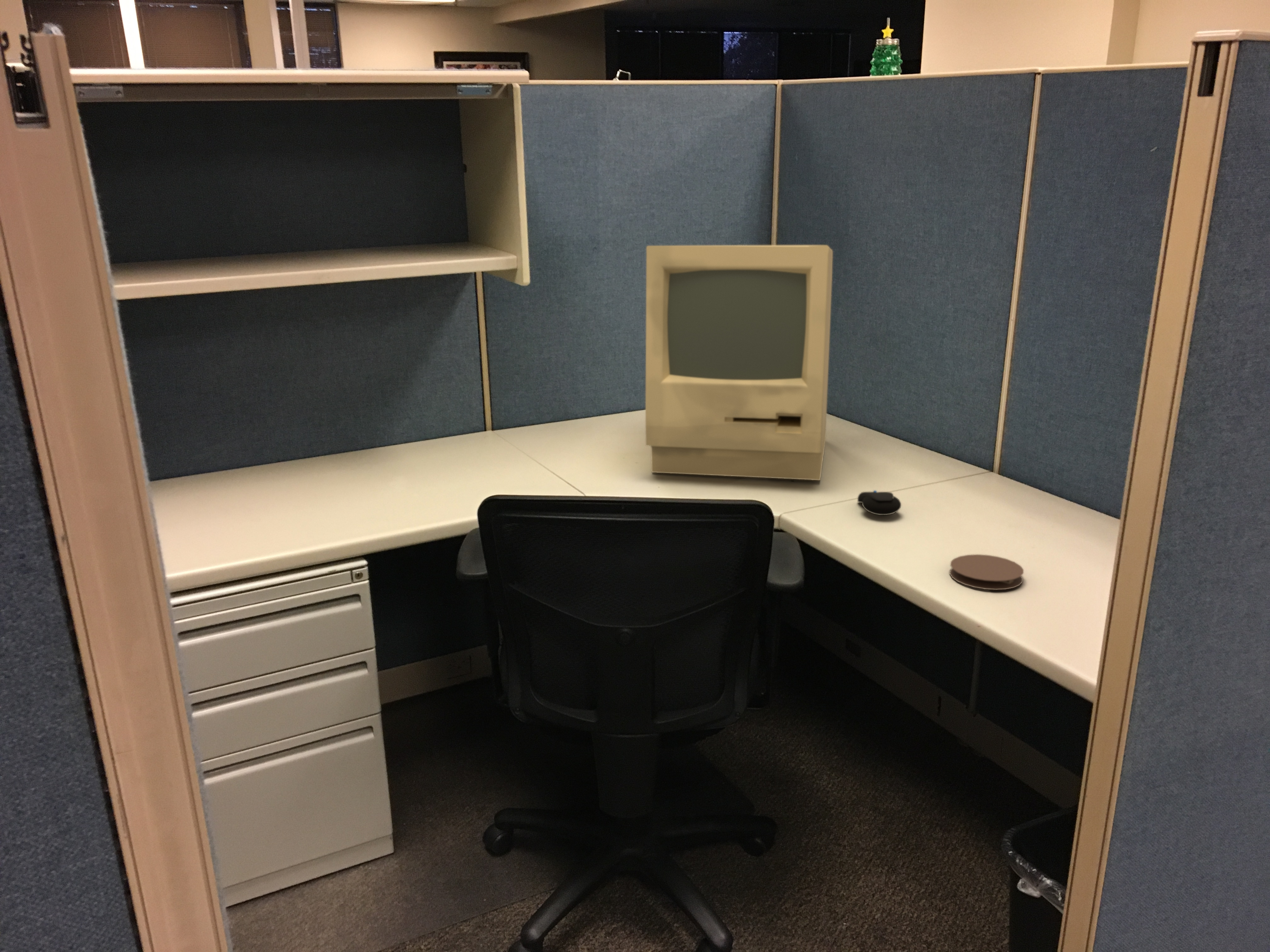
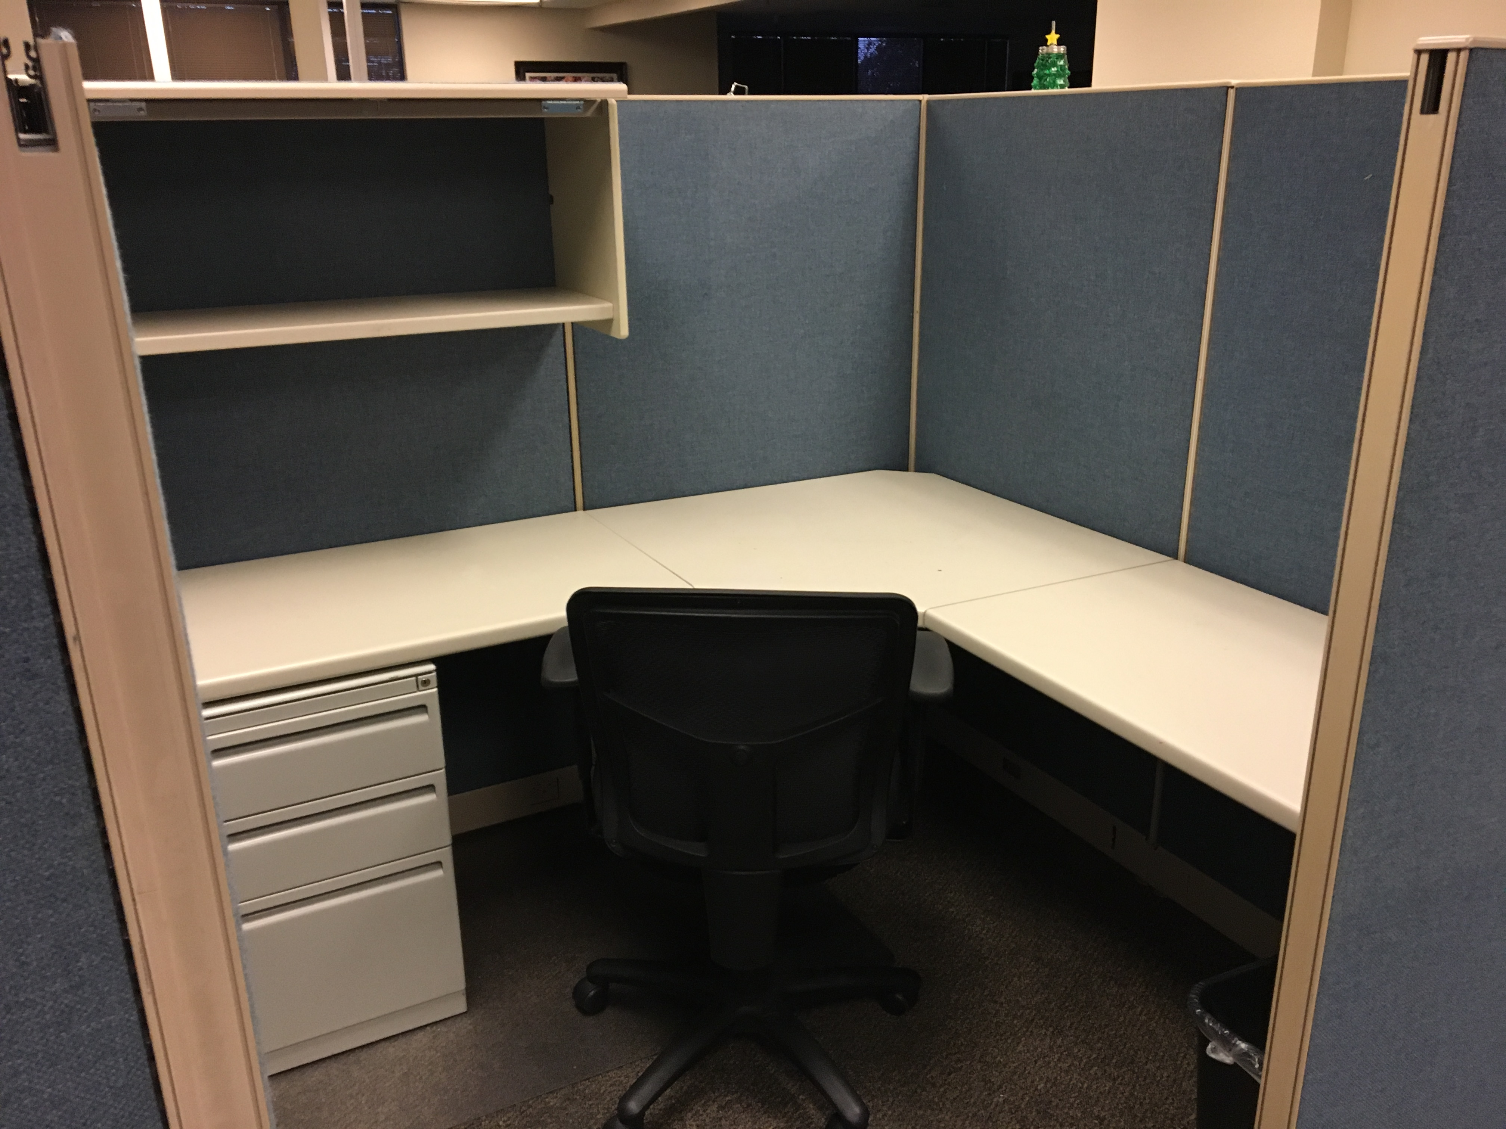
- computer mouse [857,490,901,515]
- coaster [949,554,1024,590]
- computer monitor [645,245,833,481]
